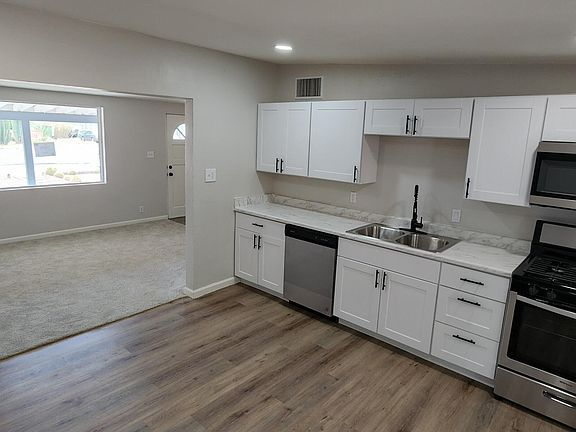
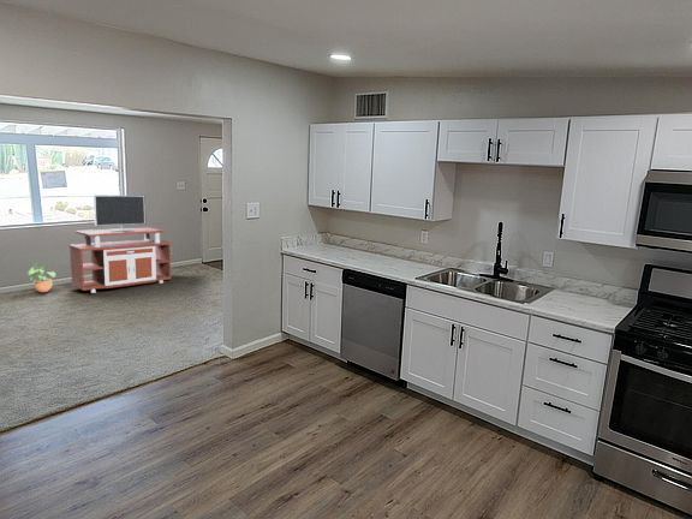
+ potted plant [26,262,56,293]
+ tv stand [68,195,172,294]
